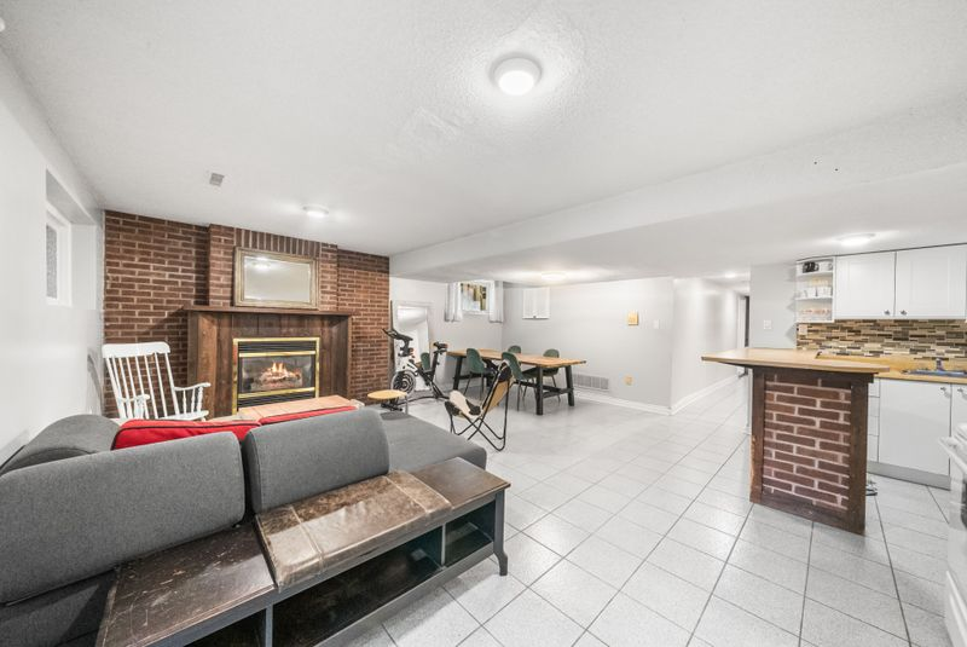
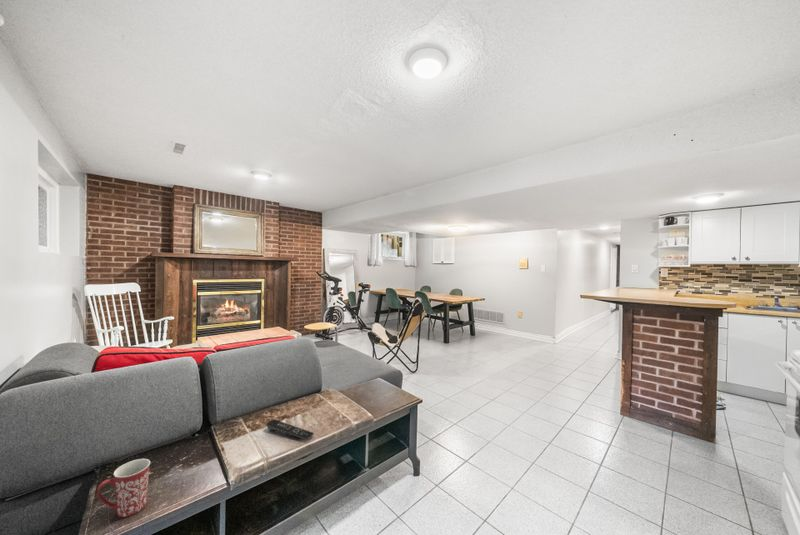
+ mug [96,458,151,518]
+ remote control [265,418,315,441]
